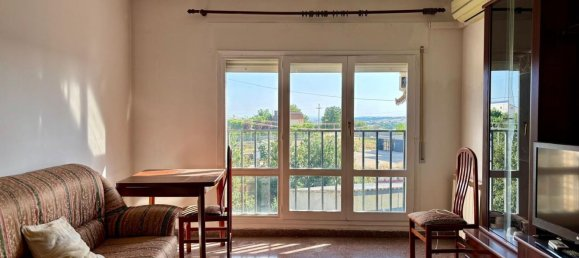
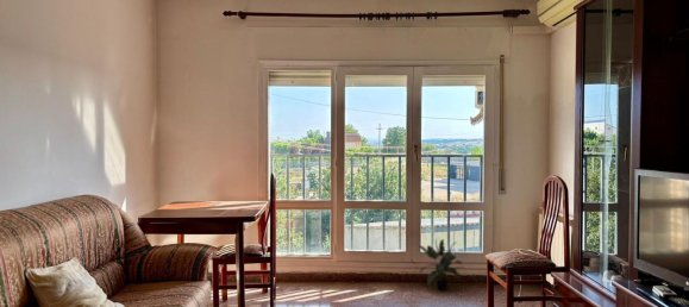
+ potted plant [418,238,465,292]
